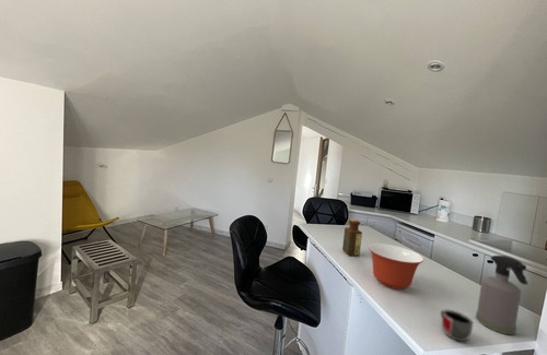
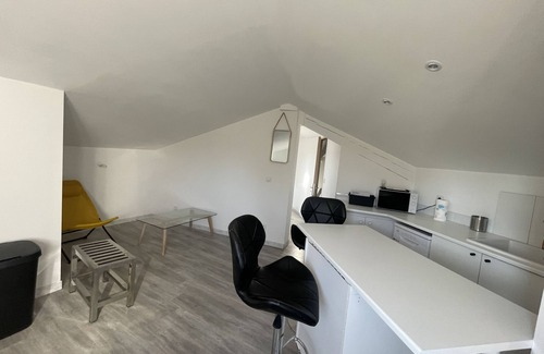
- mixing bowl [368,242,424,291]
- bottle [341,218,363,257]
- mug [440,308,474,342]
- spray bottle [475,255,529,335]
